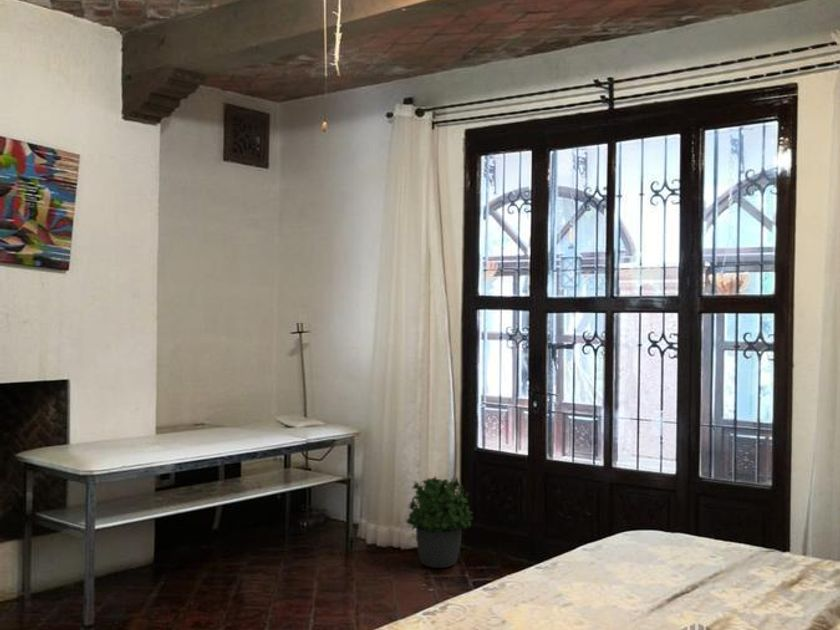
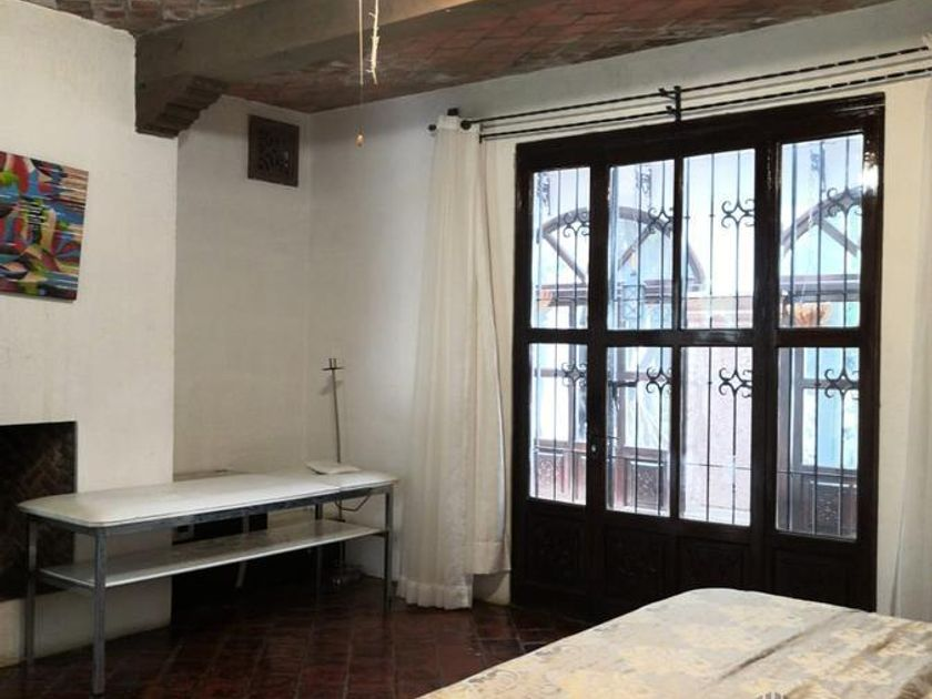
- potted plant [405,475,474,569]
